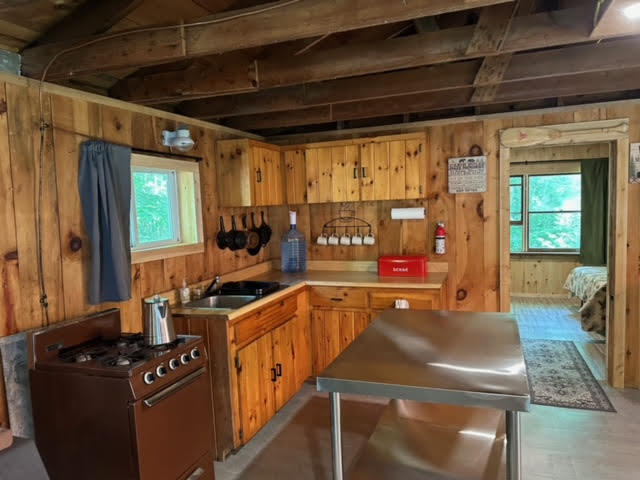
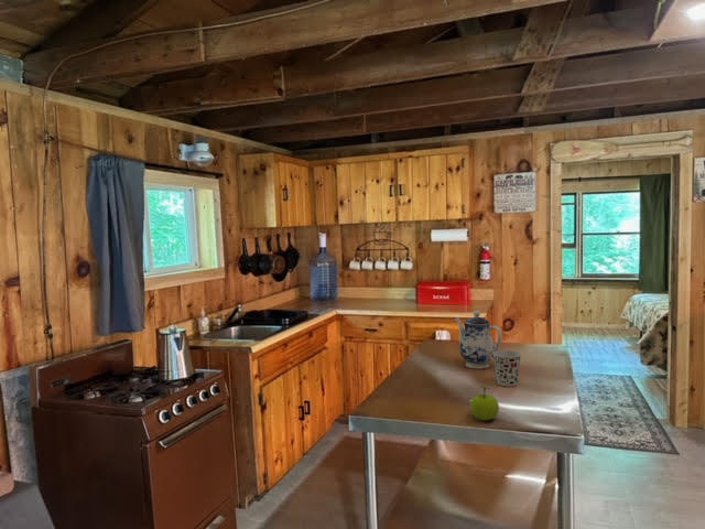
+ fruit [469,386,500,422]
+ cup [492,349,522,388]
+ teapot [454,310,503,369]
